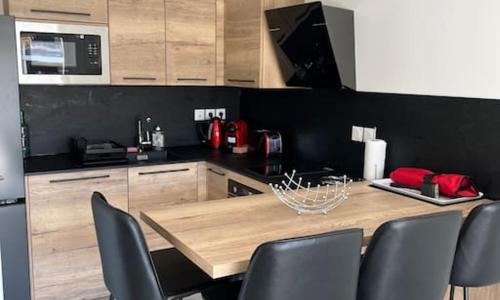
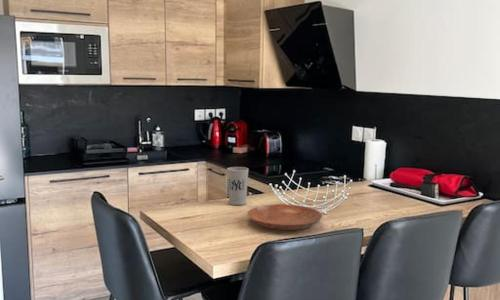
+ cup [226,166,249,206]
+ bowl [246,203,323,231]
